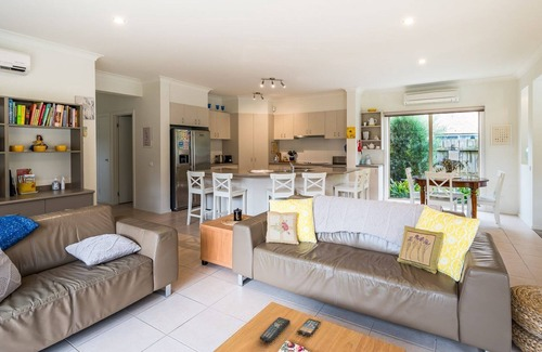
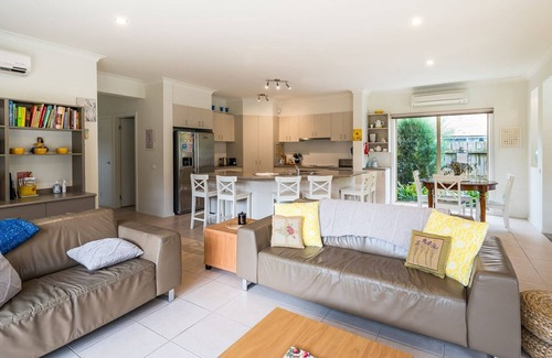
- smartphone [296,317,322,337]
- remote control [258,316,292,344]
